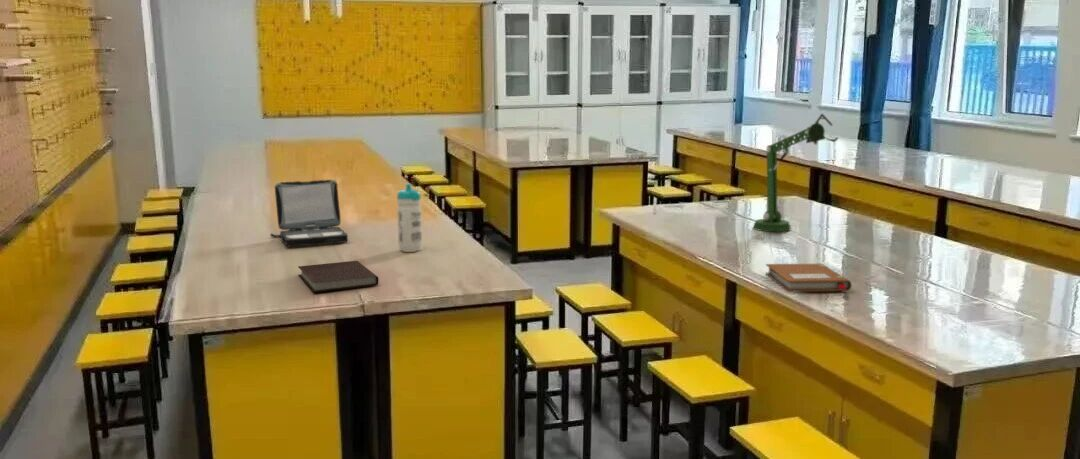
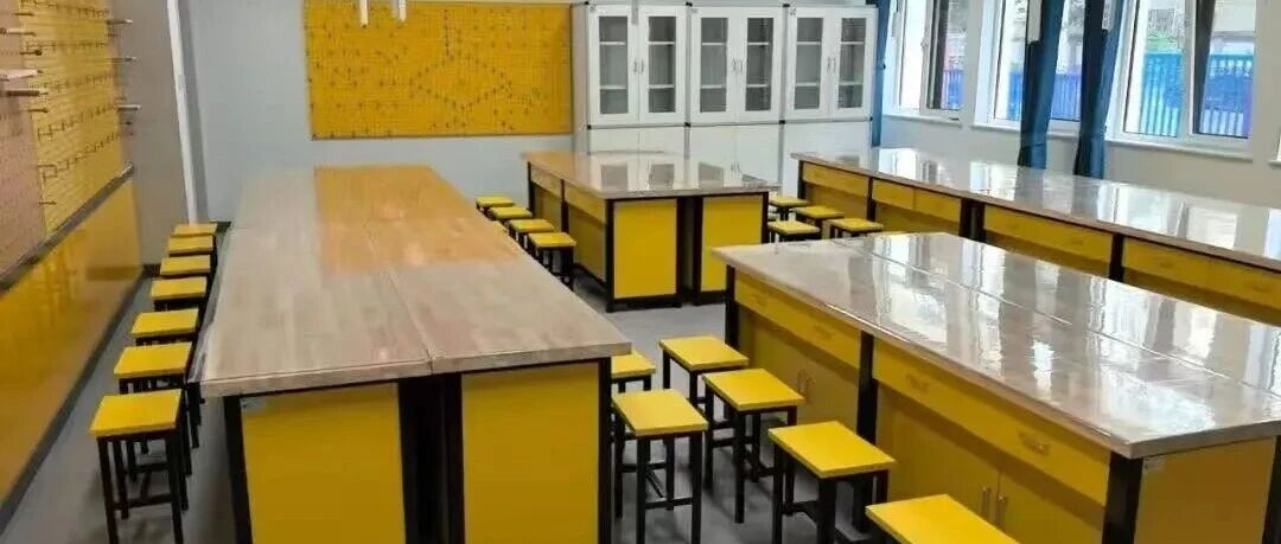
- desk lamp [753,113,839,233]
- notebook [765,263,852,293]
- notebook [297,260,379,293]
- water bottle [396,182,423,253]
- laptop [270,179,349,248]
